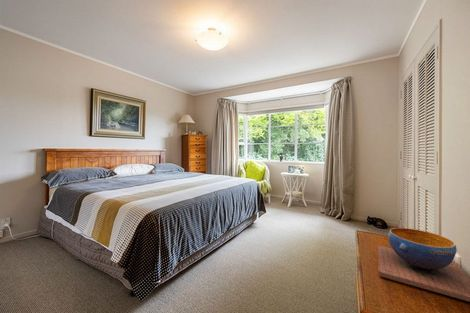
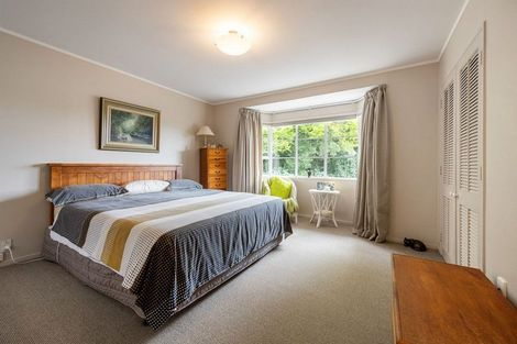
- decorative bowl [377,227,470,303]
